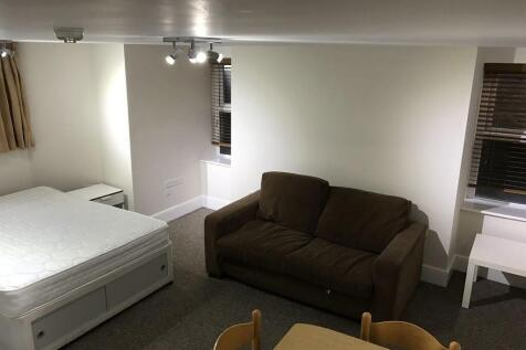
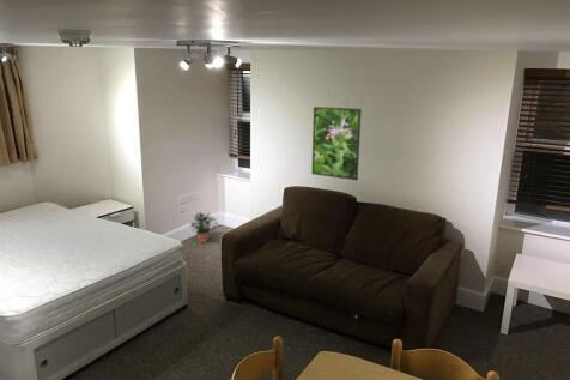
+ potted plant [187,211,218,243]
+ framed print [310,105,363,181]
